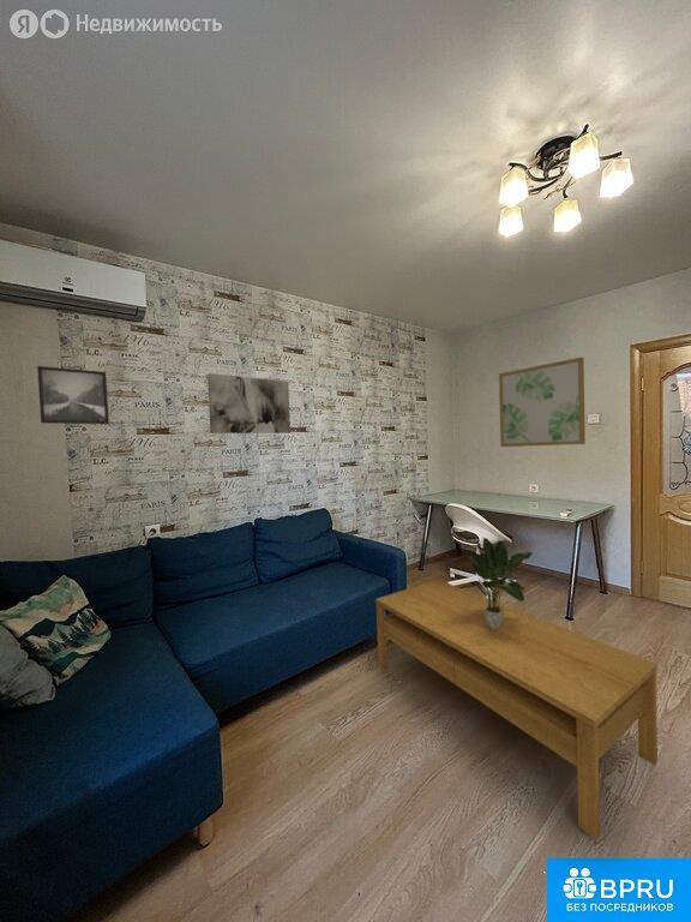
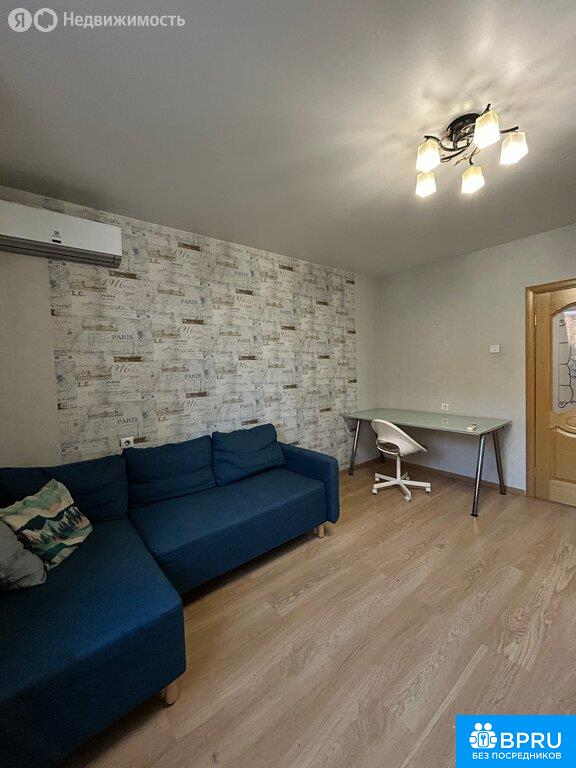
- wall art [498,357,587,448]
- potted plant [465,537,534,630]
- coffee table [374,579,659,842]
- wall art [206,372,292,435]
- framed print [36,365,110,425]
